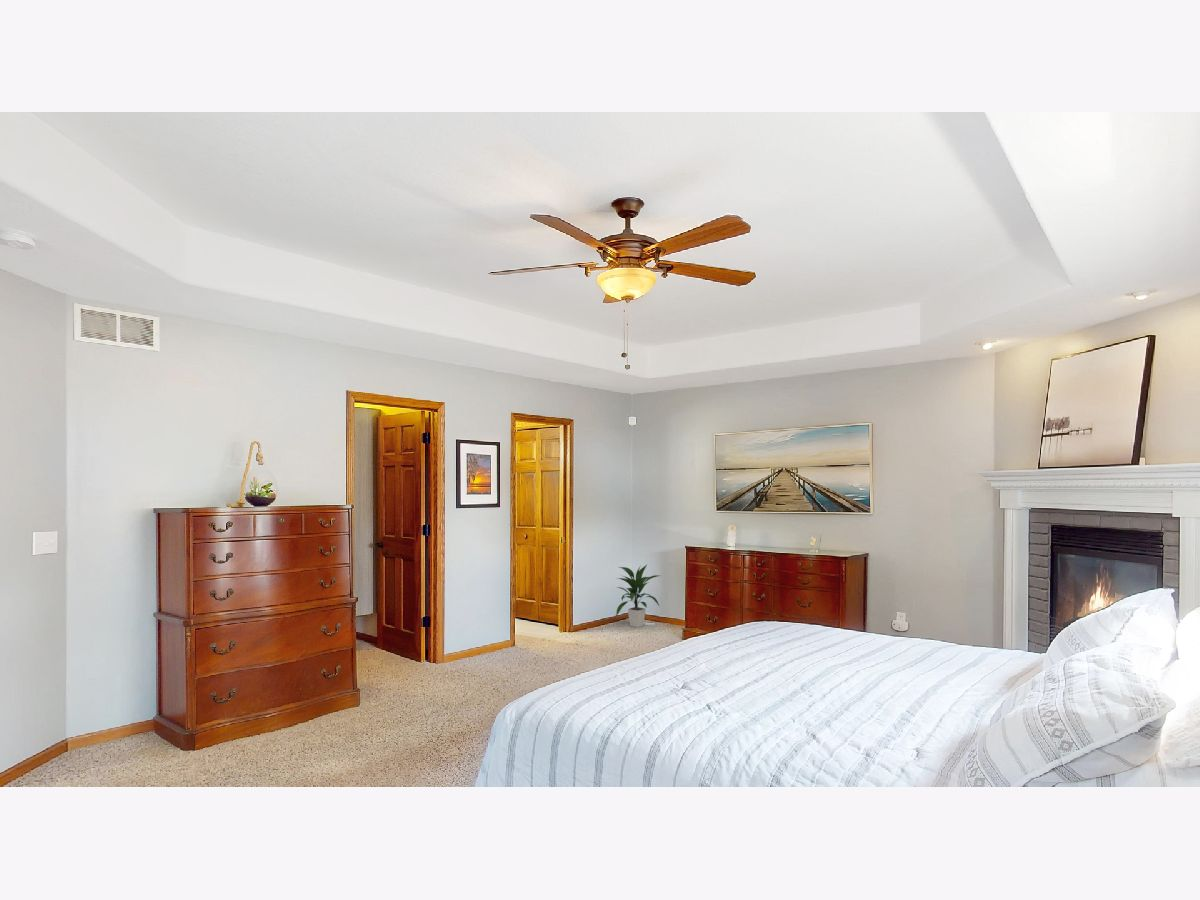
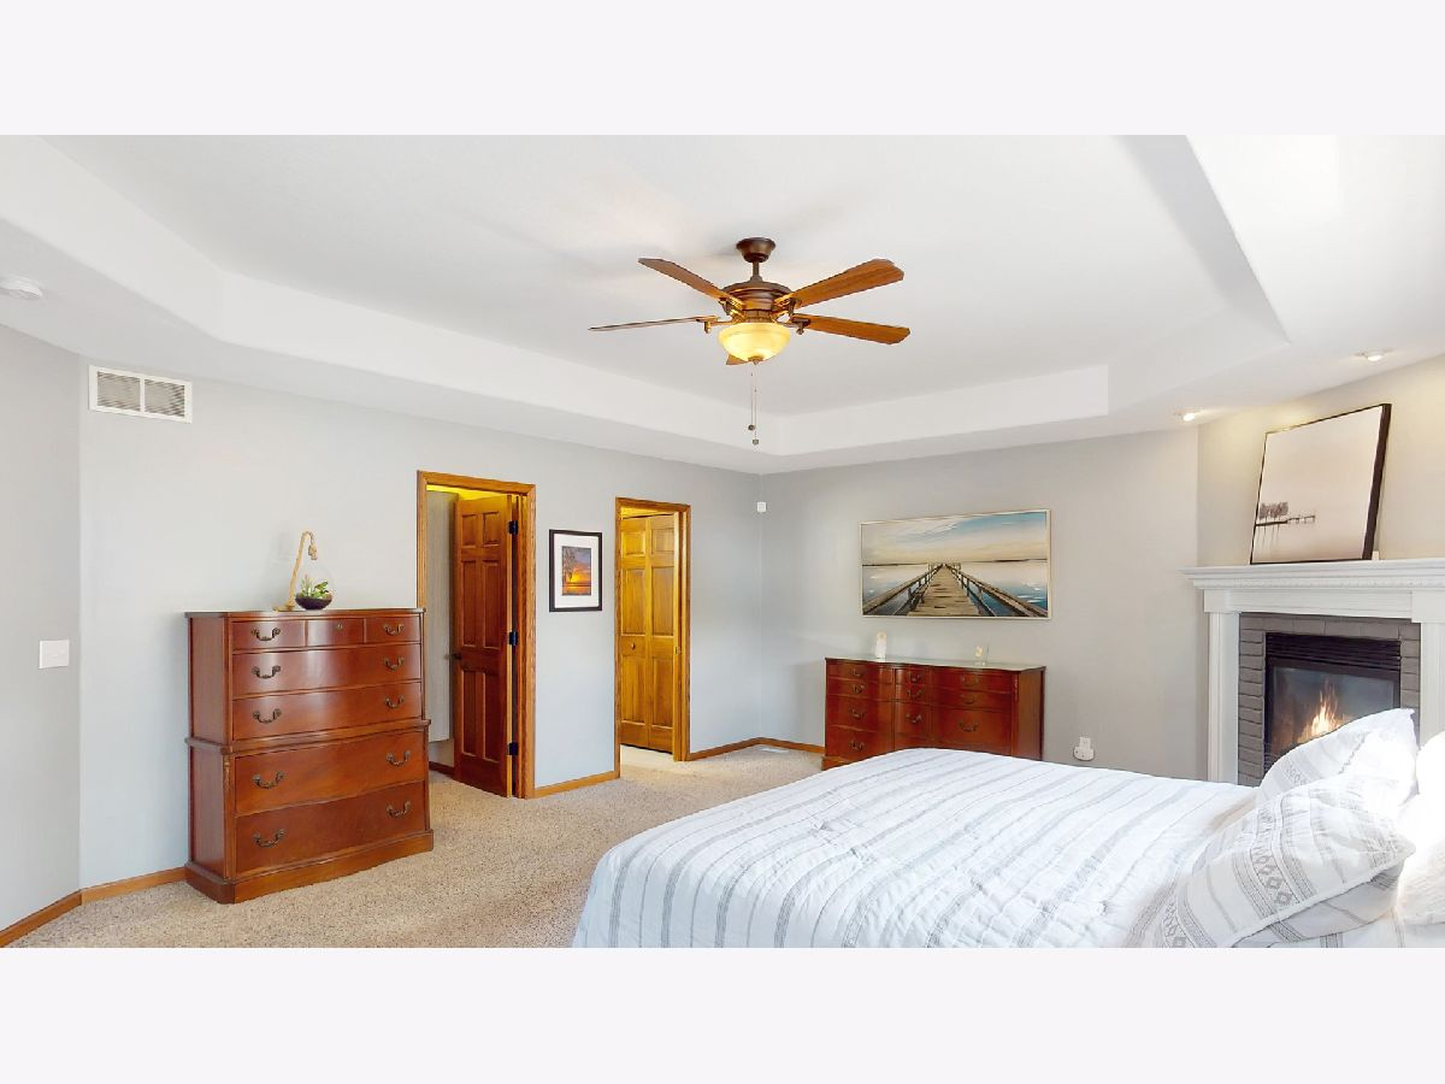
- indoor plant [615,564,660,628]
